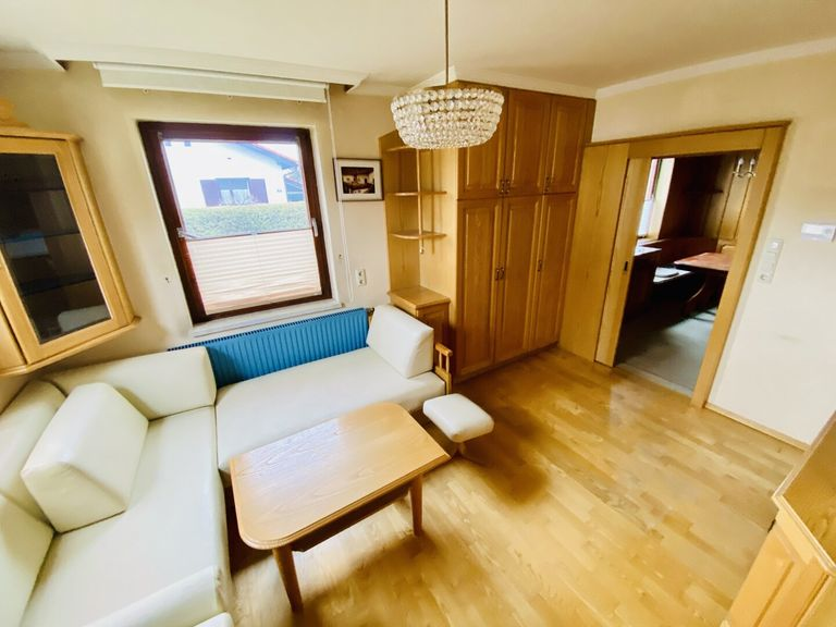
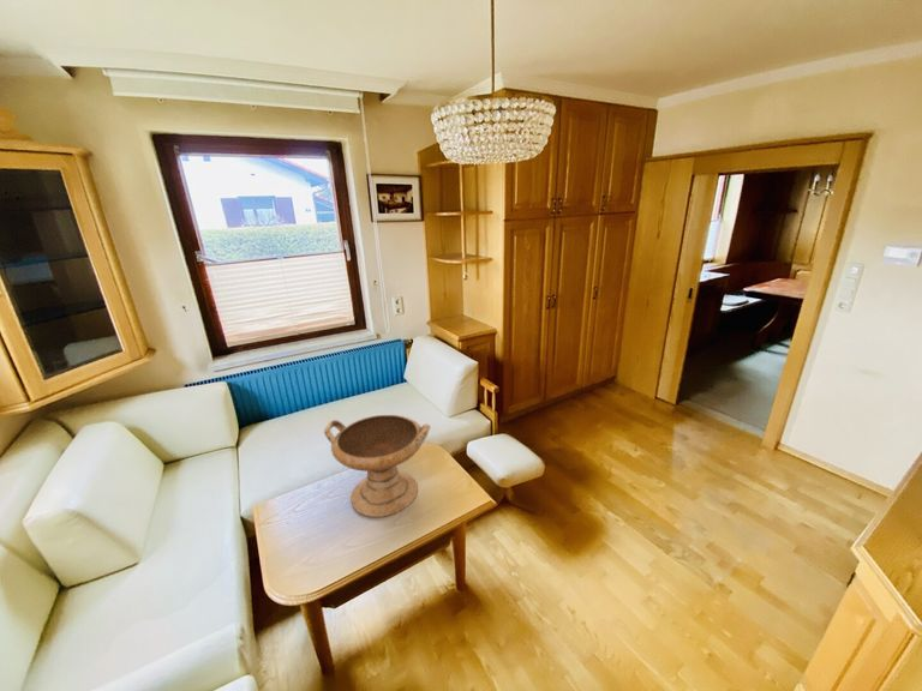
+ decorative bowl [323,414,431,518]
